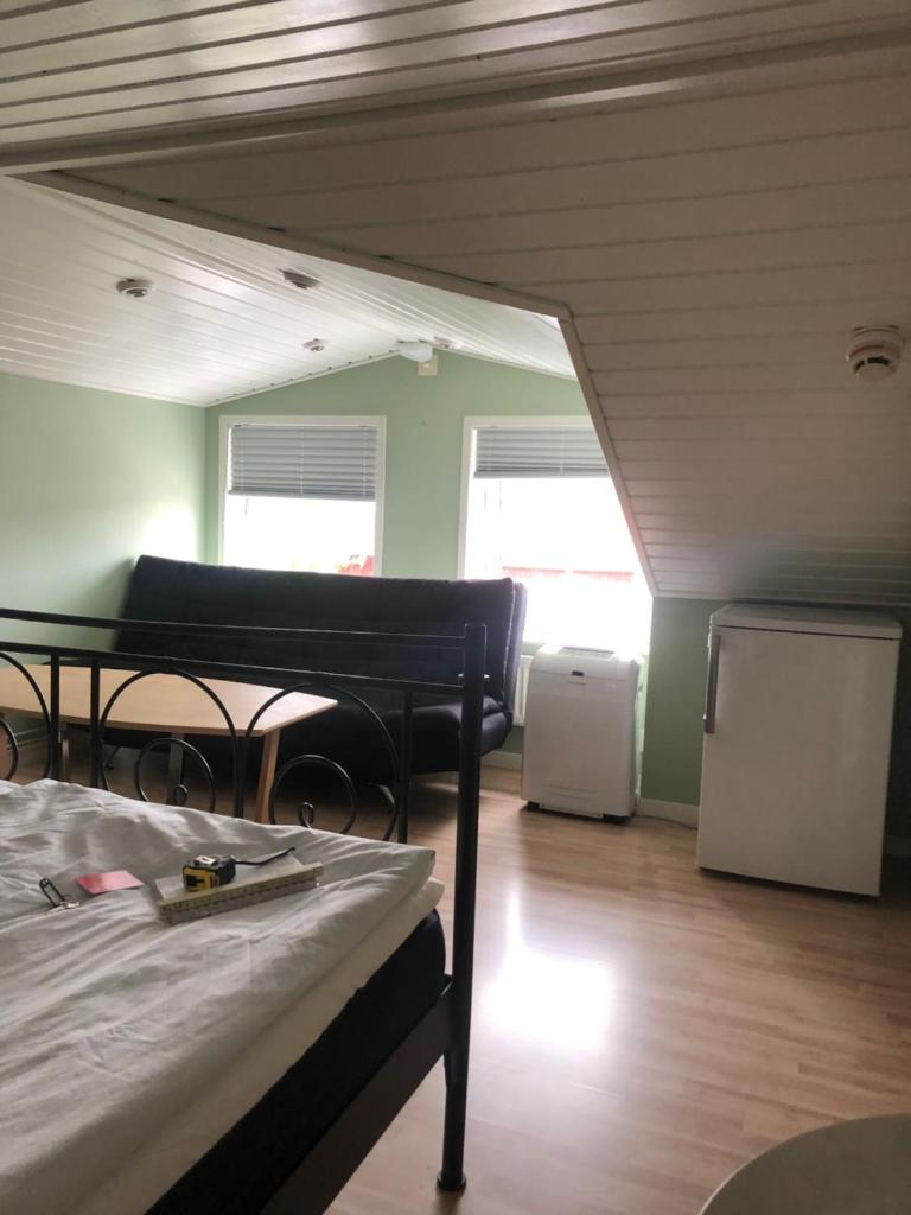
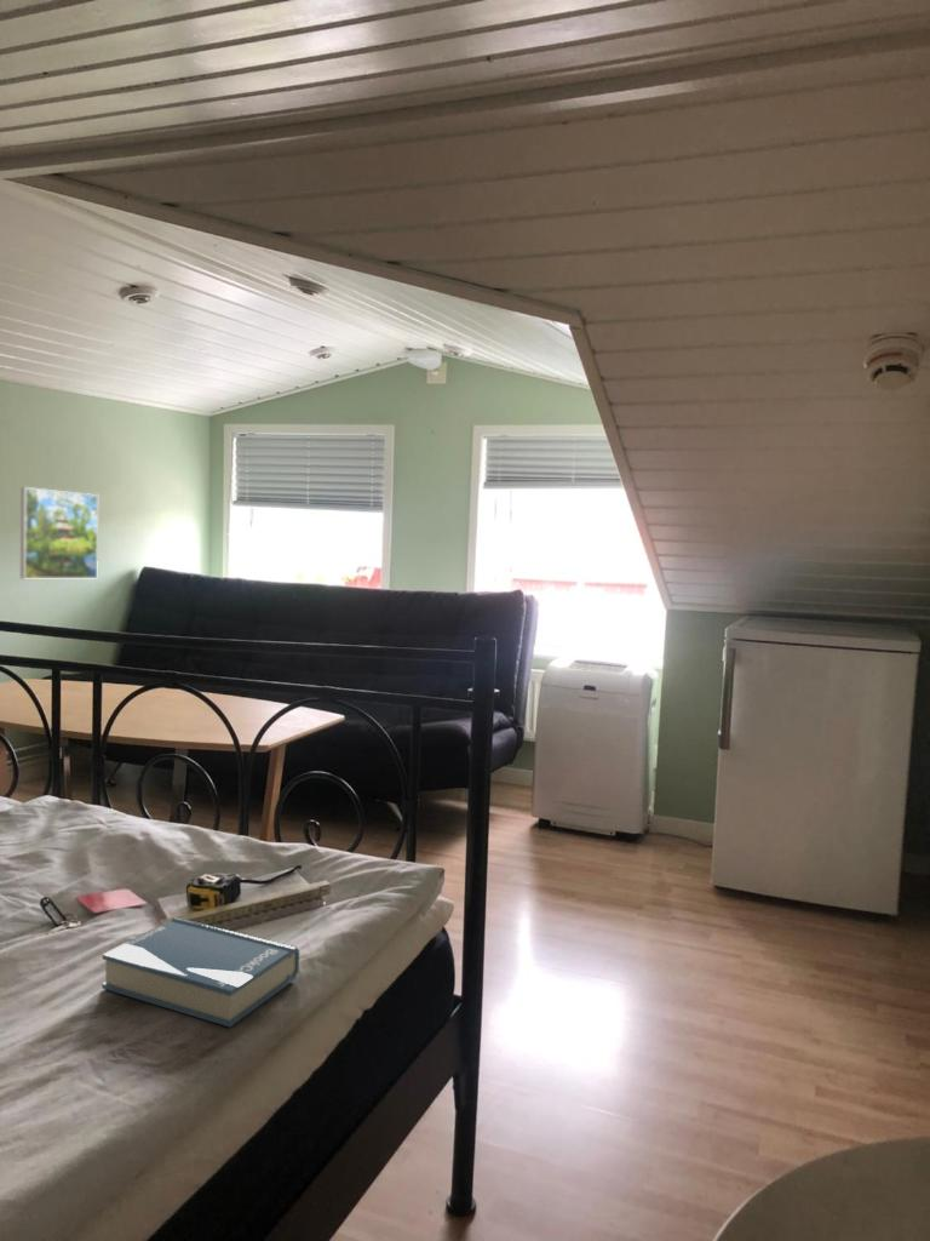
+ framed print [19,486,99,579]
+ hardback book [101,916,300,1029]
